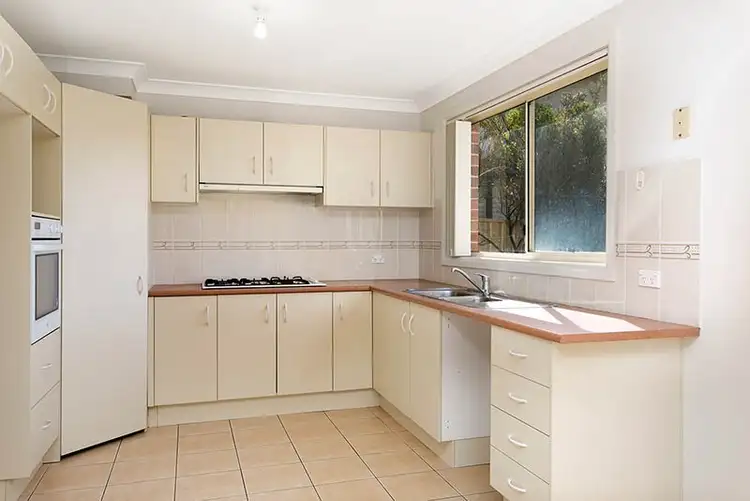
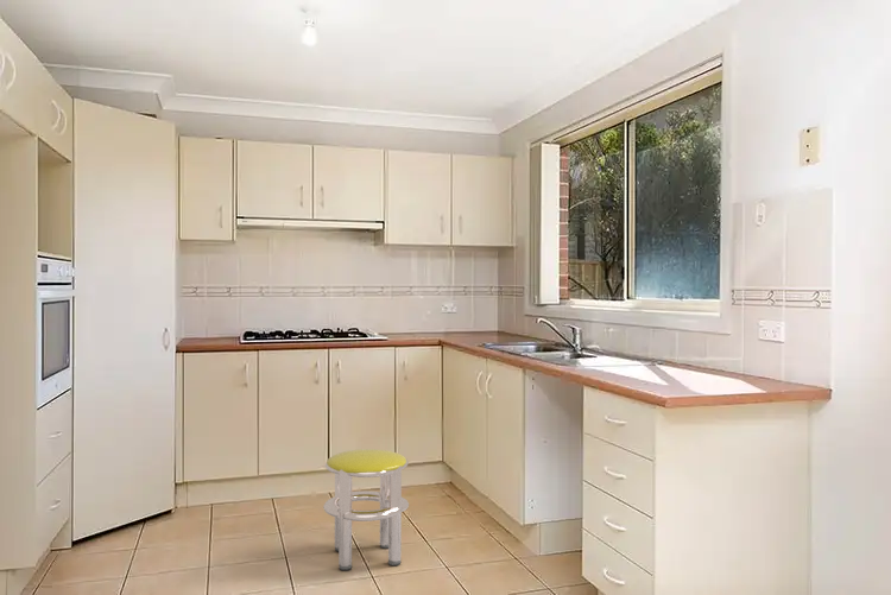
+ stool [322,448,410,571]
